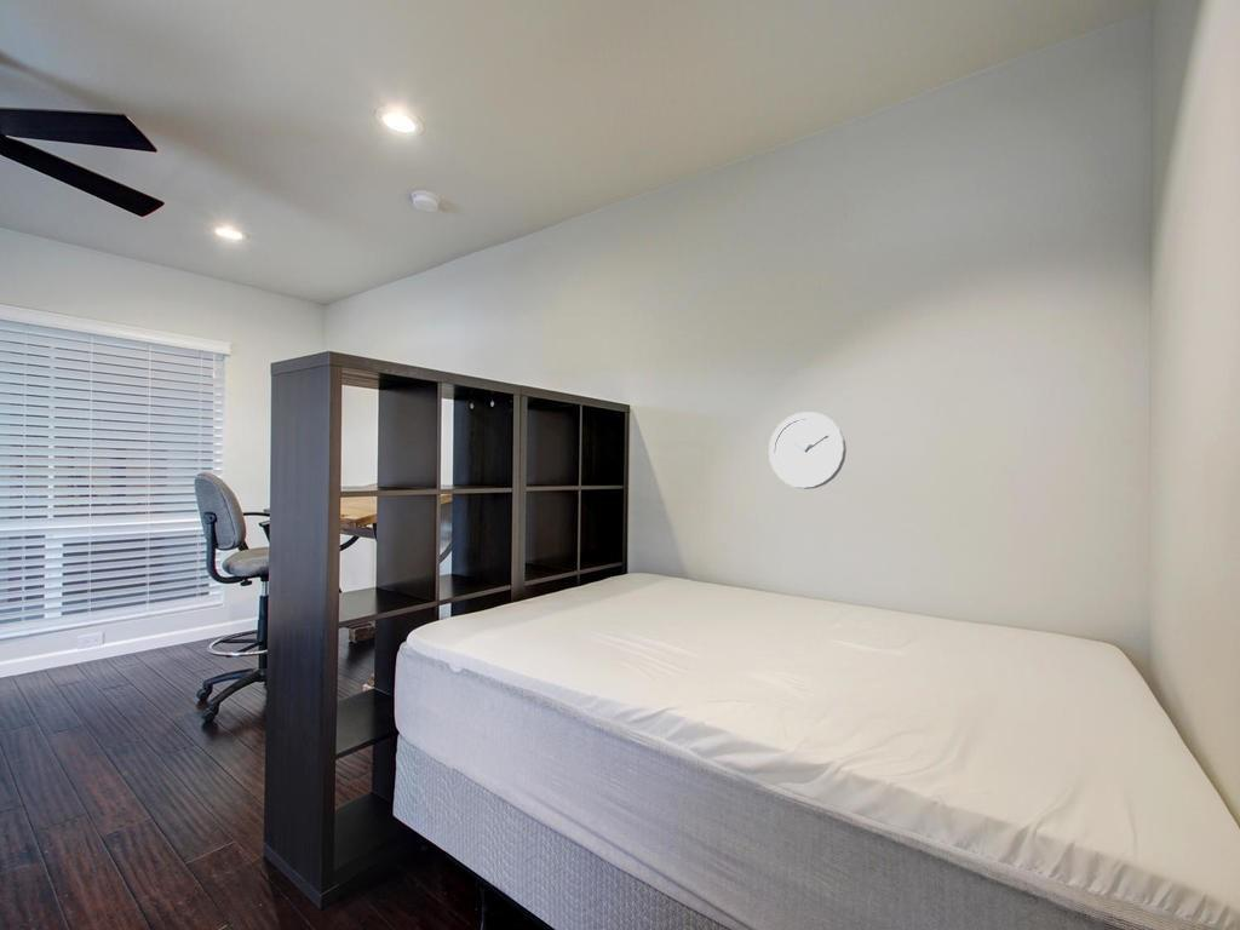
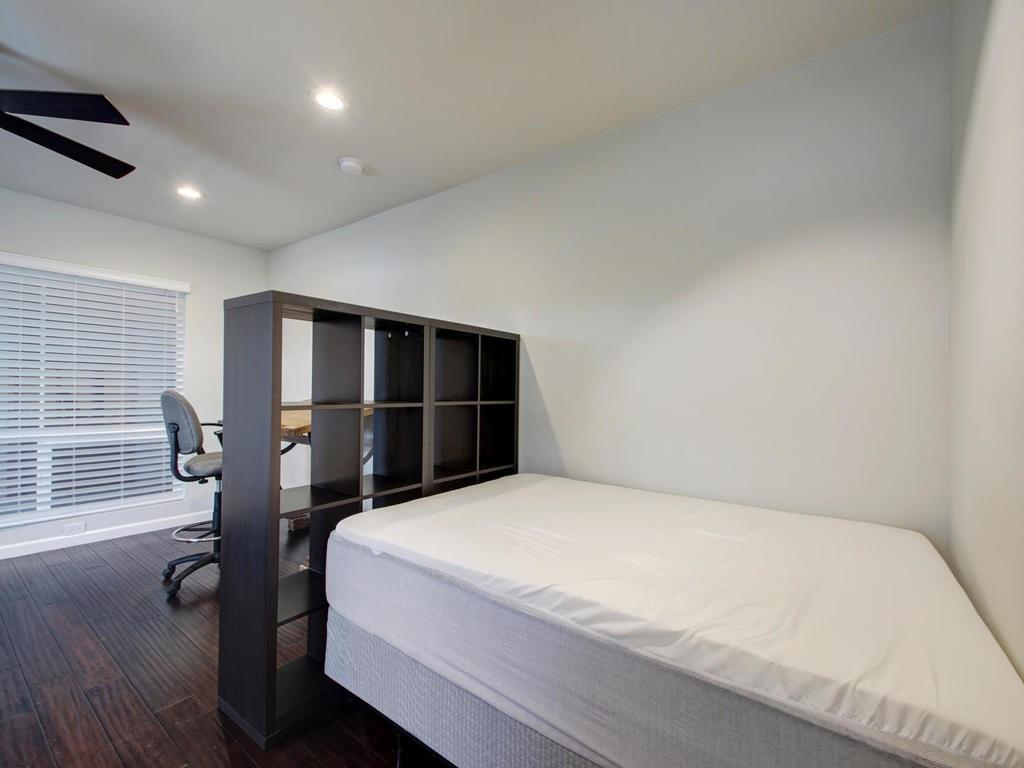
- wall clock [768,411,848,490]
